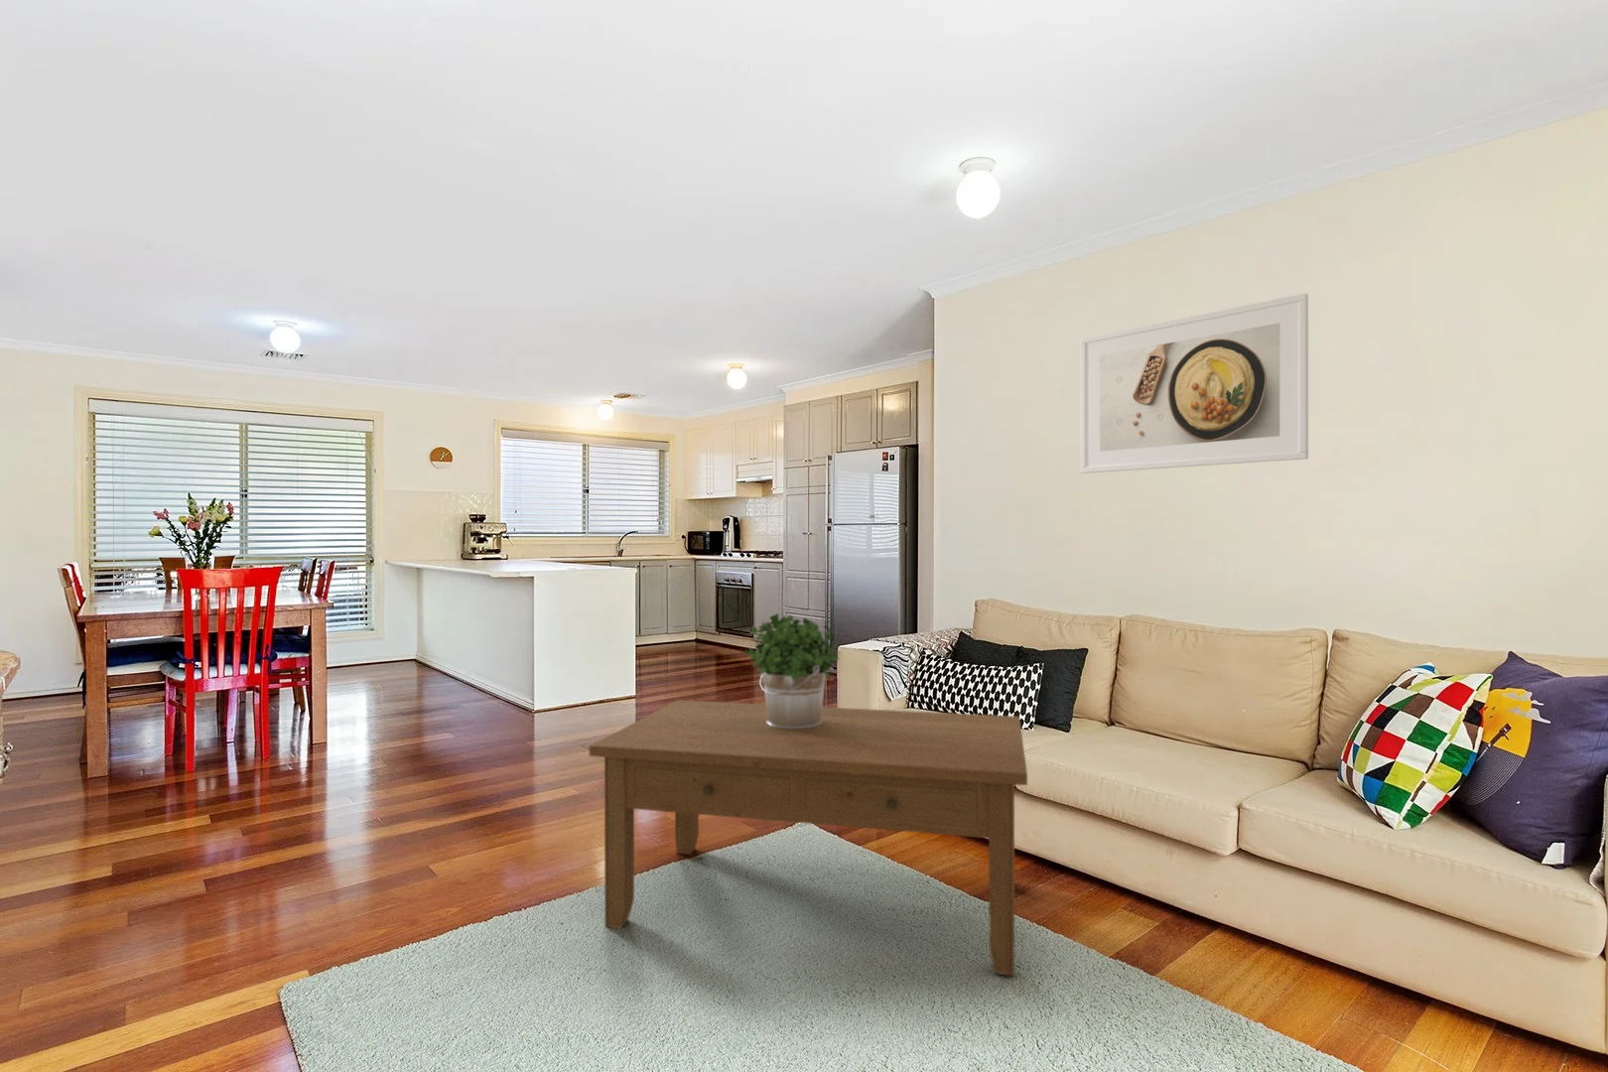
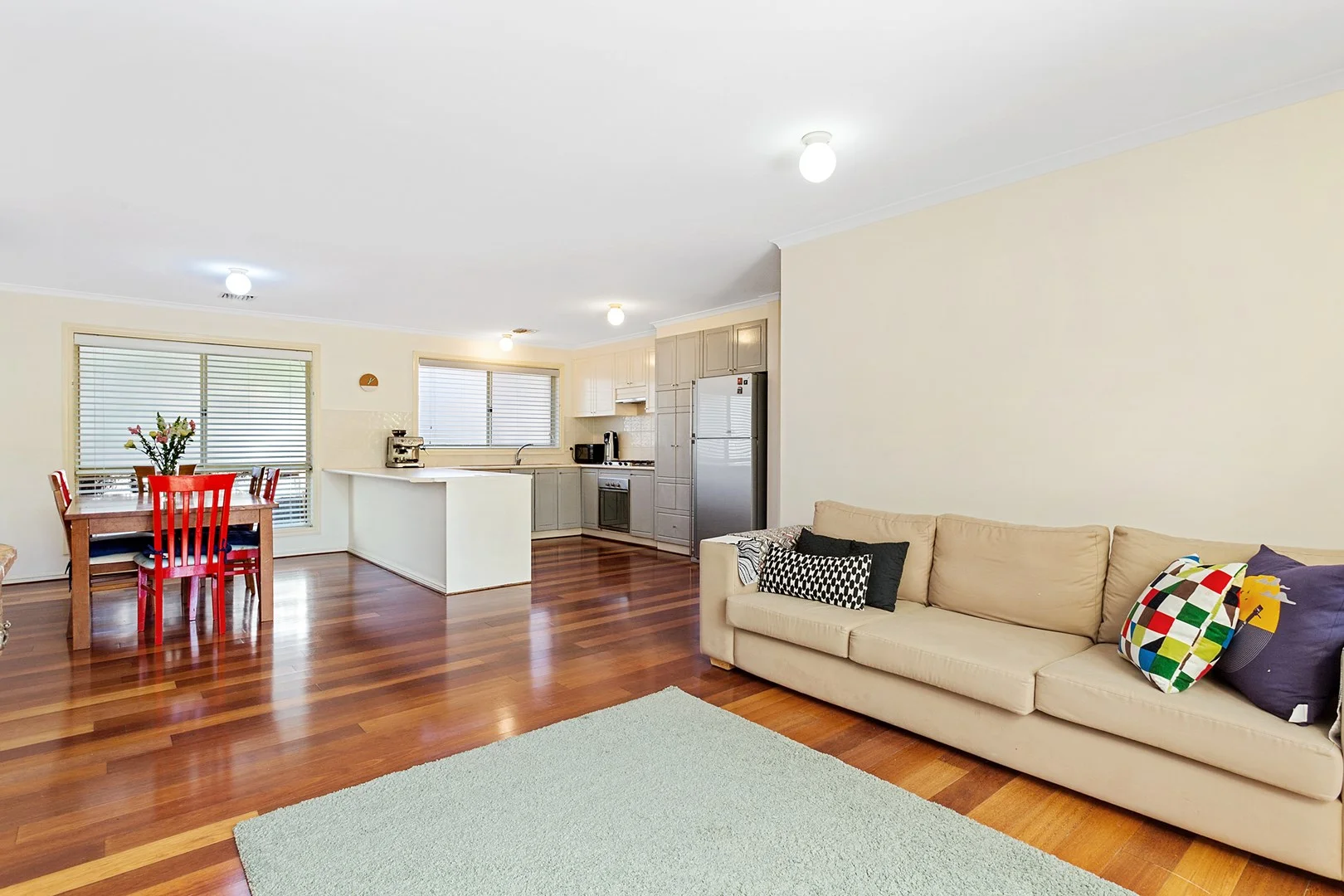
- coffee table [589,699,1028,976]
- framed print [1080,293,1309,475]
- potted plant [743,613,840,730]
